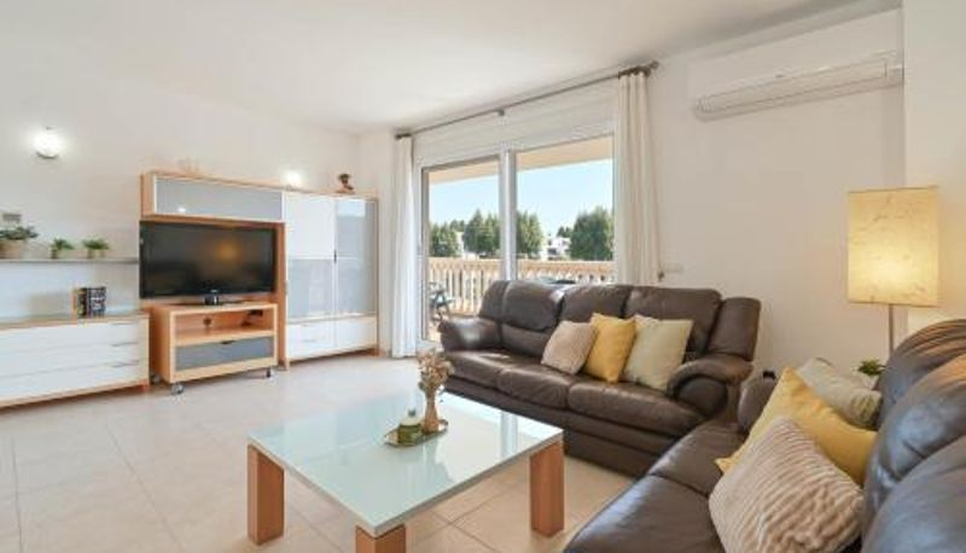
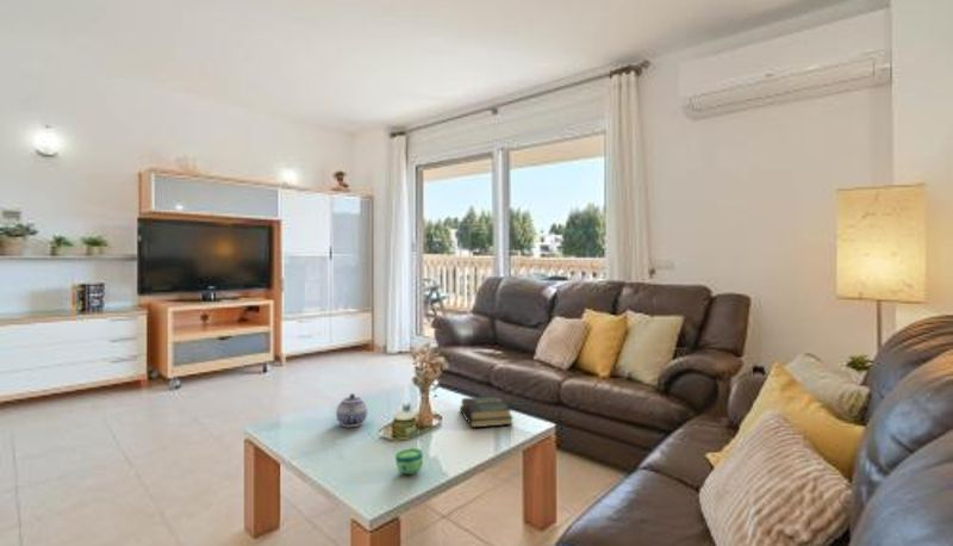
+ book [459,395,515,428]
+ cup [394,446,424,476]
+ teapot [335,392,368,428]
